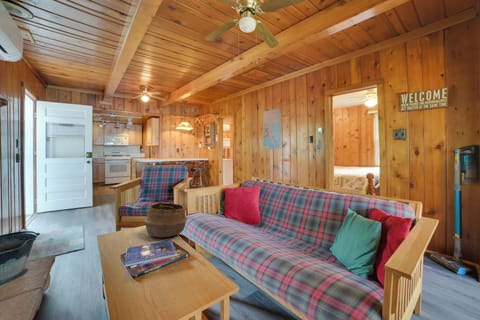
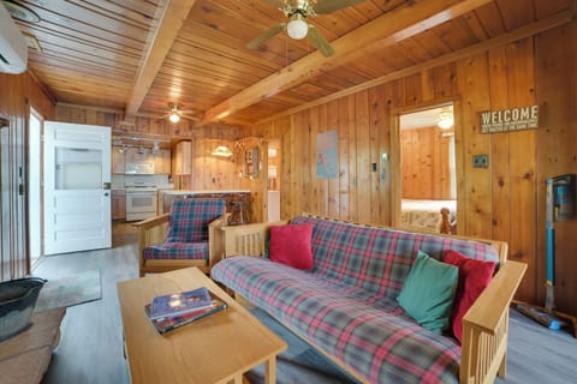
- woven basket [144,192,188,238]
